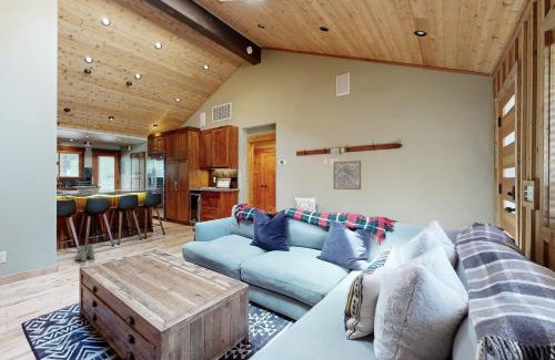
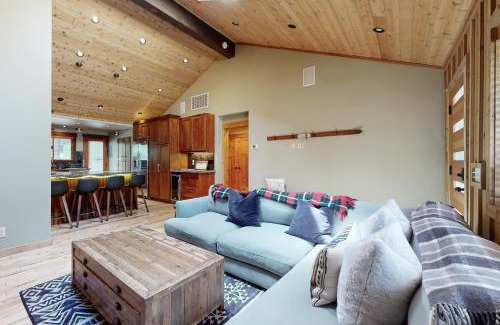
- boots [74,243,95,263]
- wall art [333,160,362,191]
